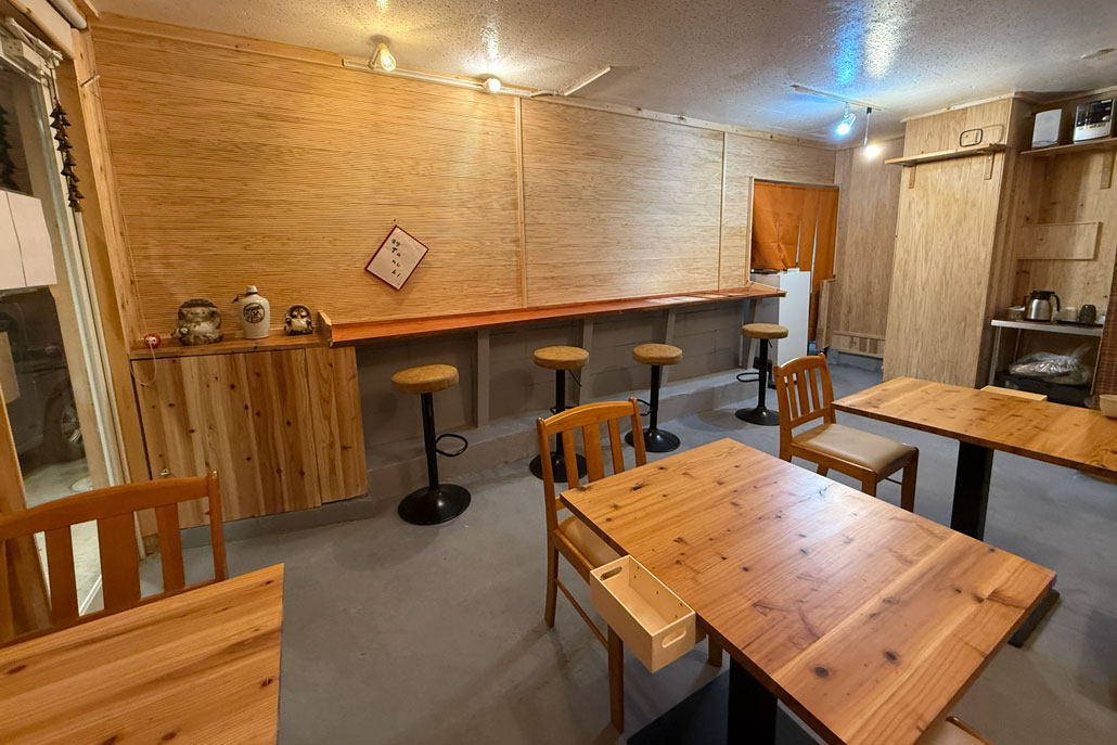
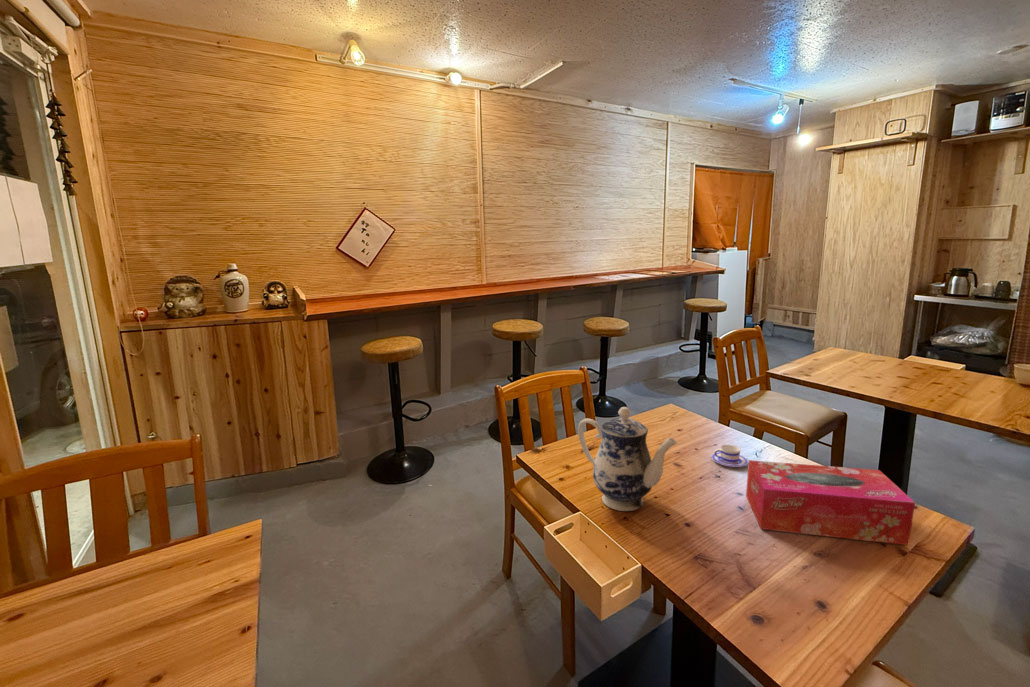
+ teacup [711,444,749,468]
+ teapot [577,406,678,512]
+ tissue box [745,459,916,546]
